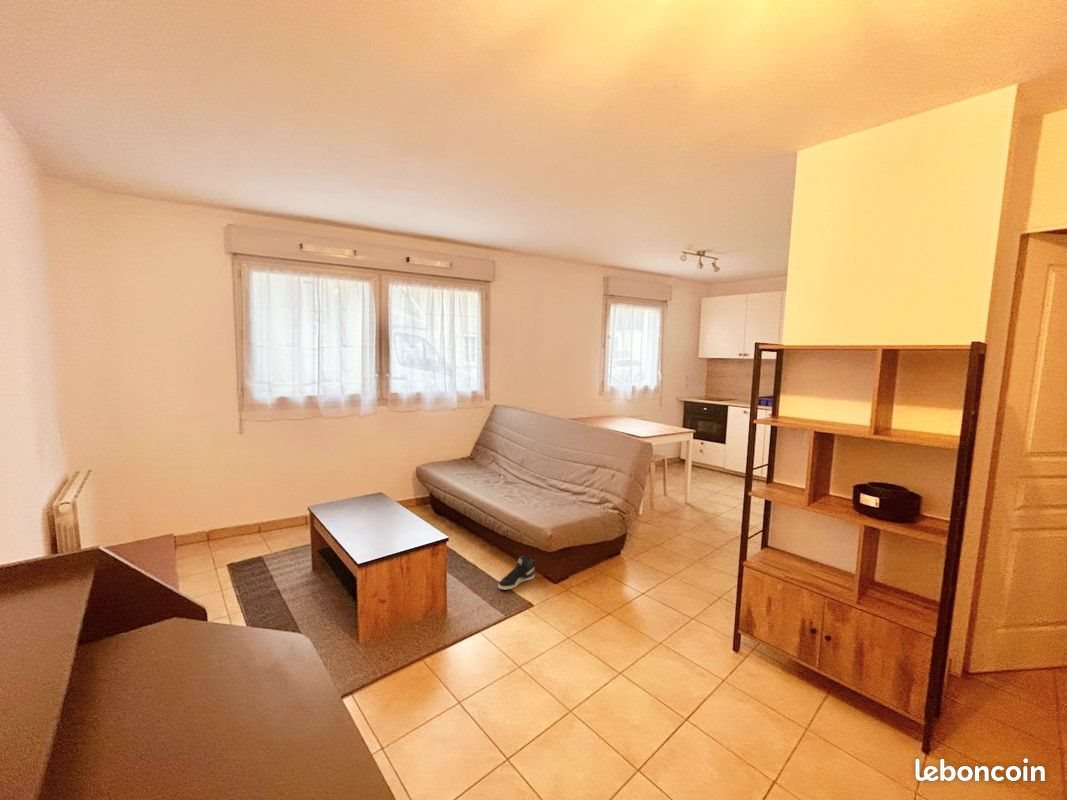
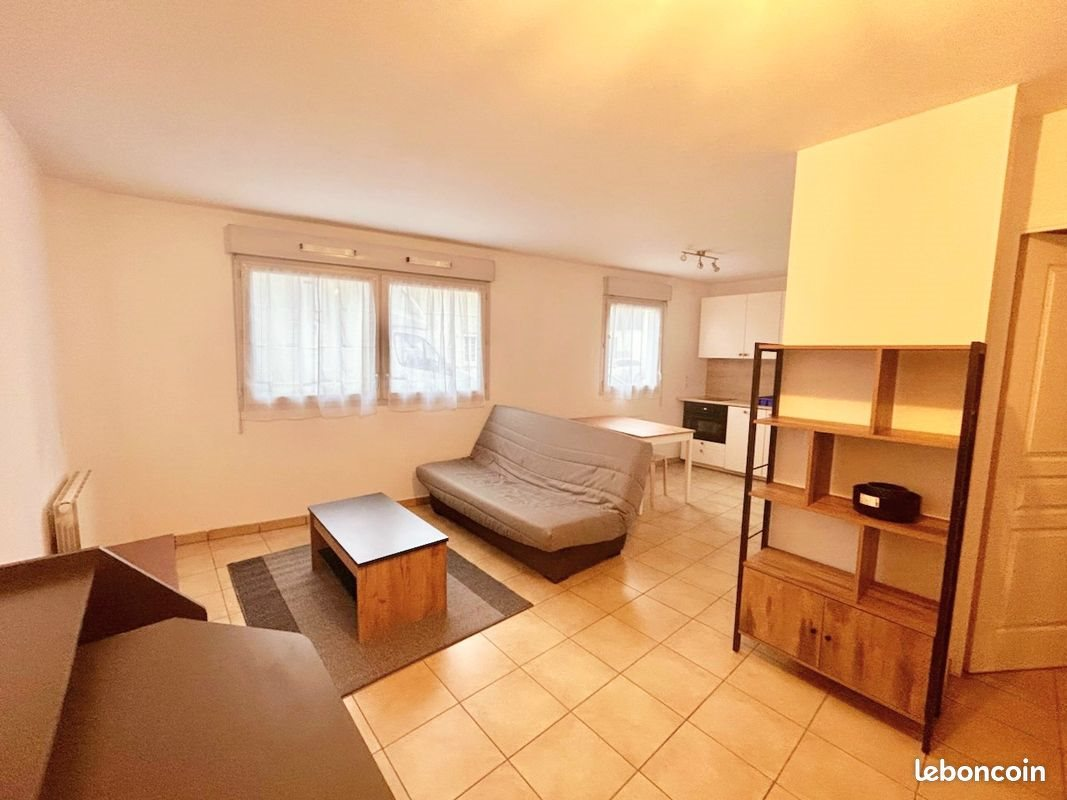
- sneaker [497,555,536,591]
